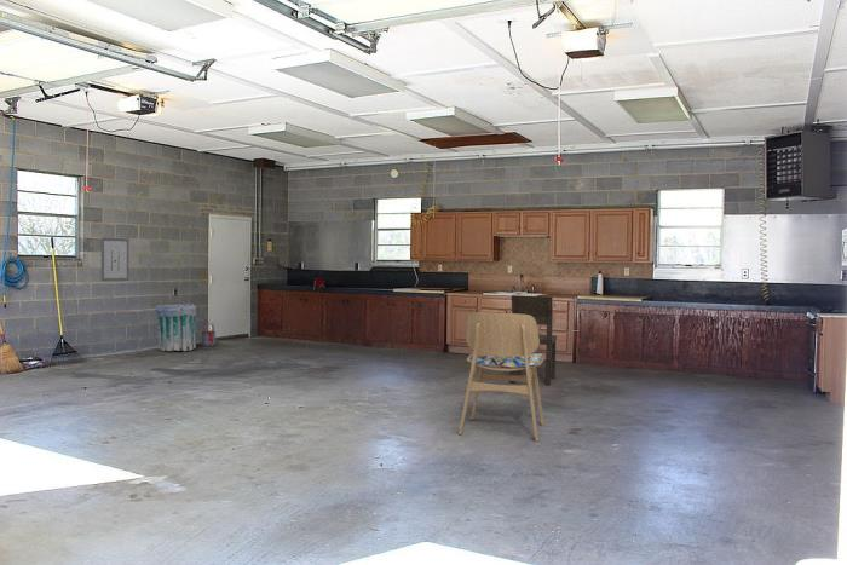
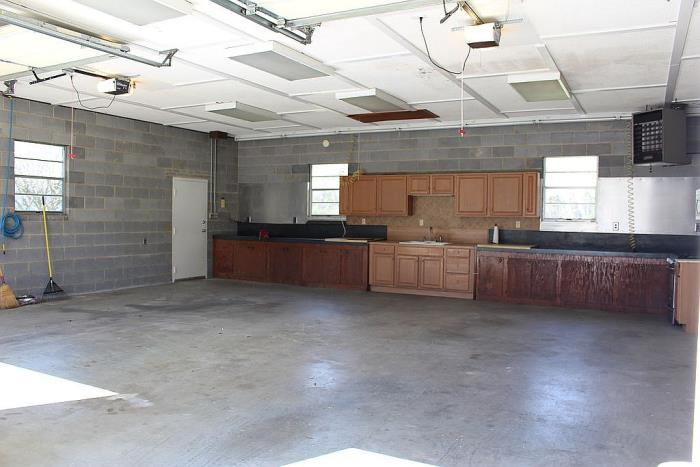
- wall art [100,236,129,282]
- dining chair [509,294,558,386]
- trash can [155,302,197,353]
- bucket [195,322,217,347]
- dining chair [457,311,546,443]
